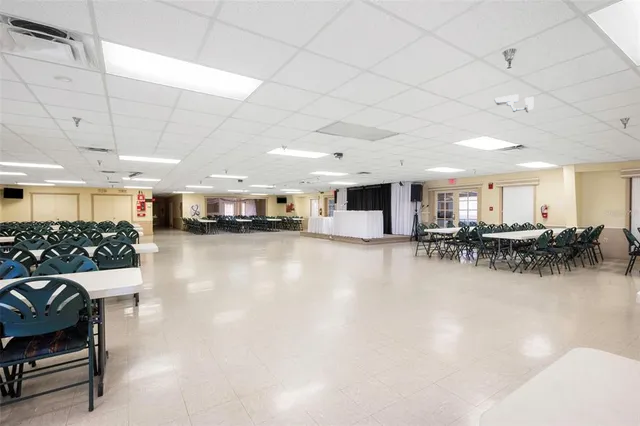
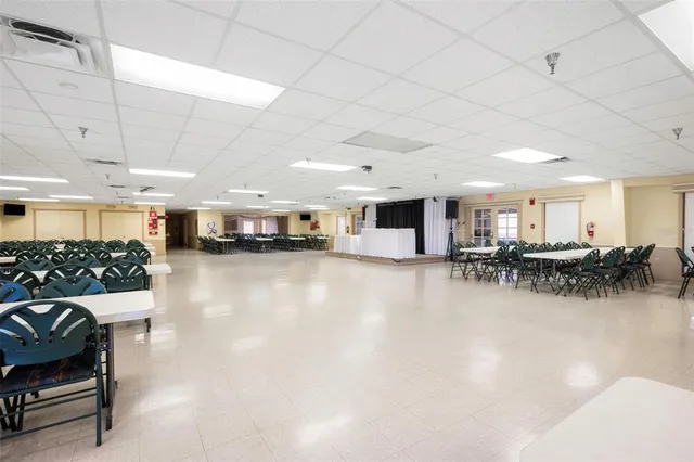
- security camera [493,93,534,113]
